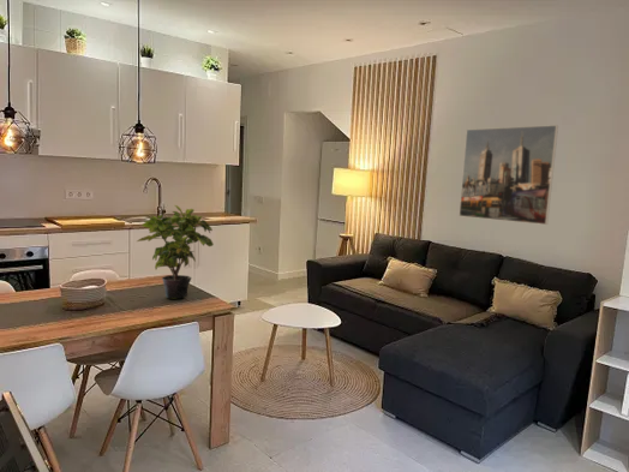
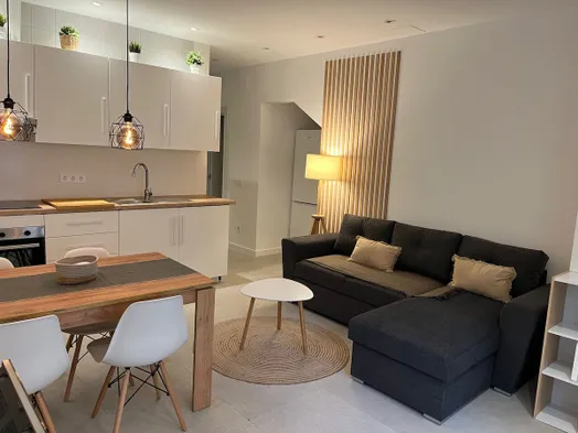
- potted plant [136,204,215,299]
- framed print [457,124,559,226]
